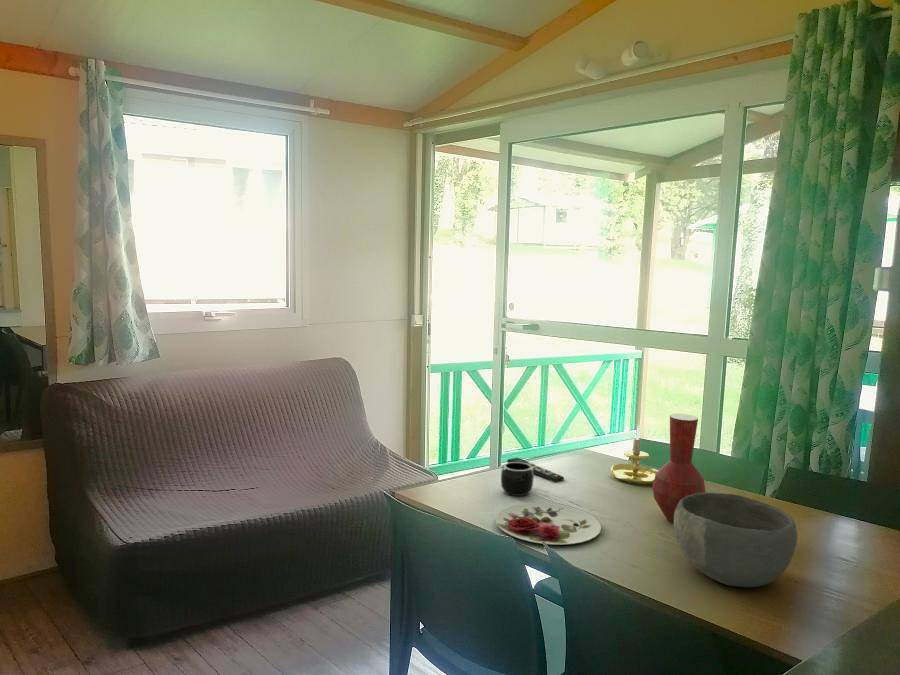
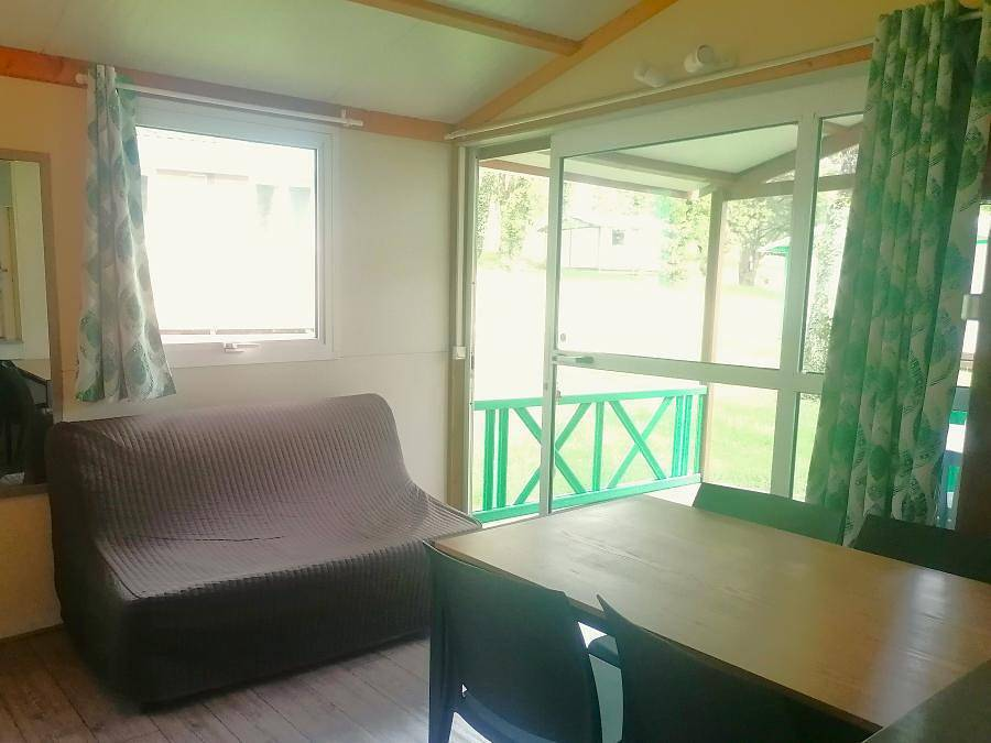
- bowl [673,492,798,588]
- remote control [506,457,565,483]
- vase [652,413,707,523]
- candle holder [610,424,658,486]
- mug [500,462,535,497]
- plate [495,502,602,546]
